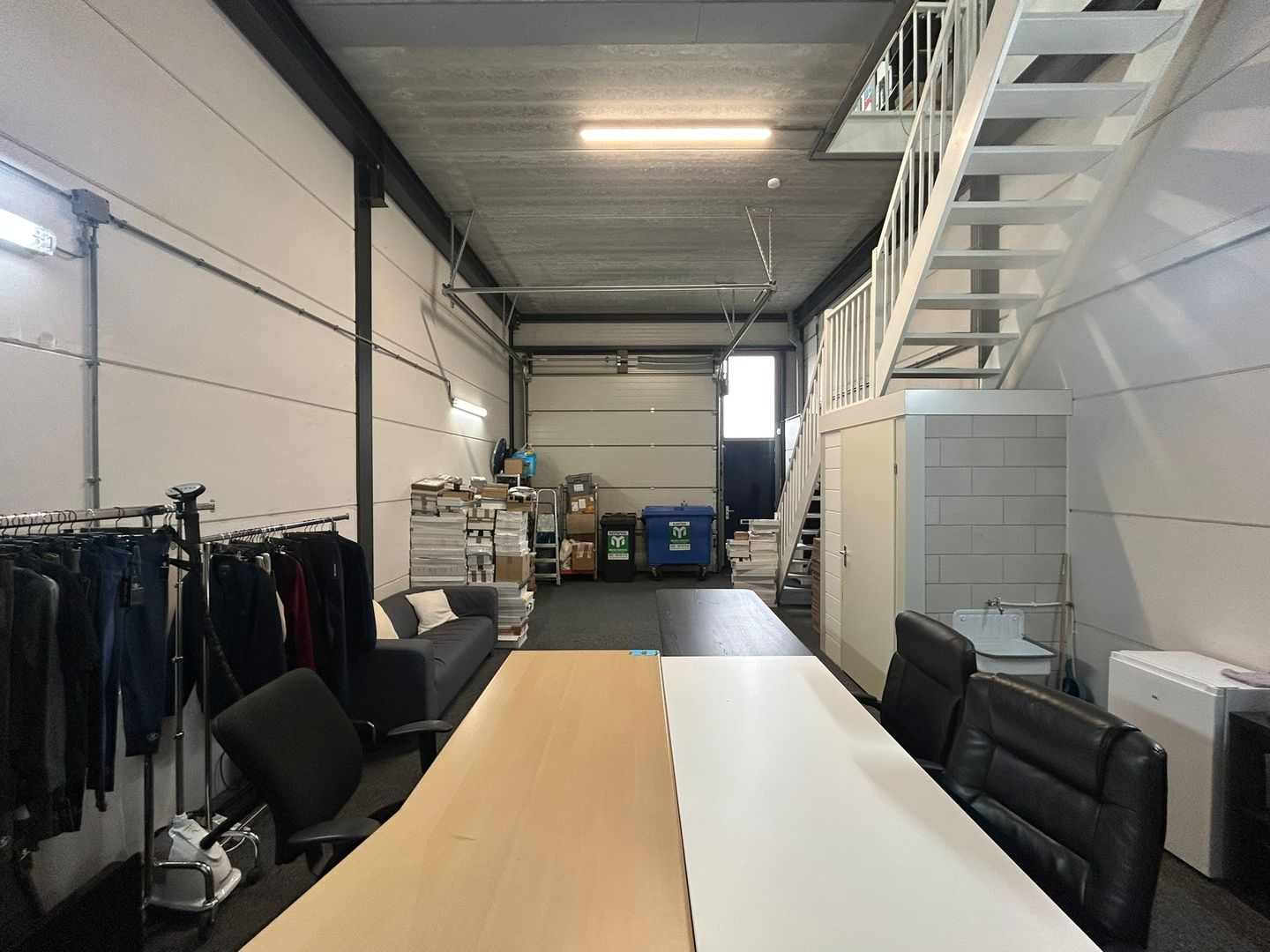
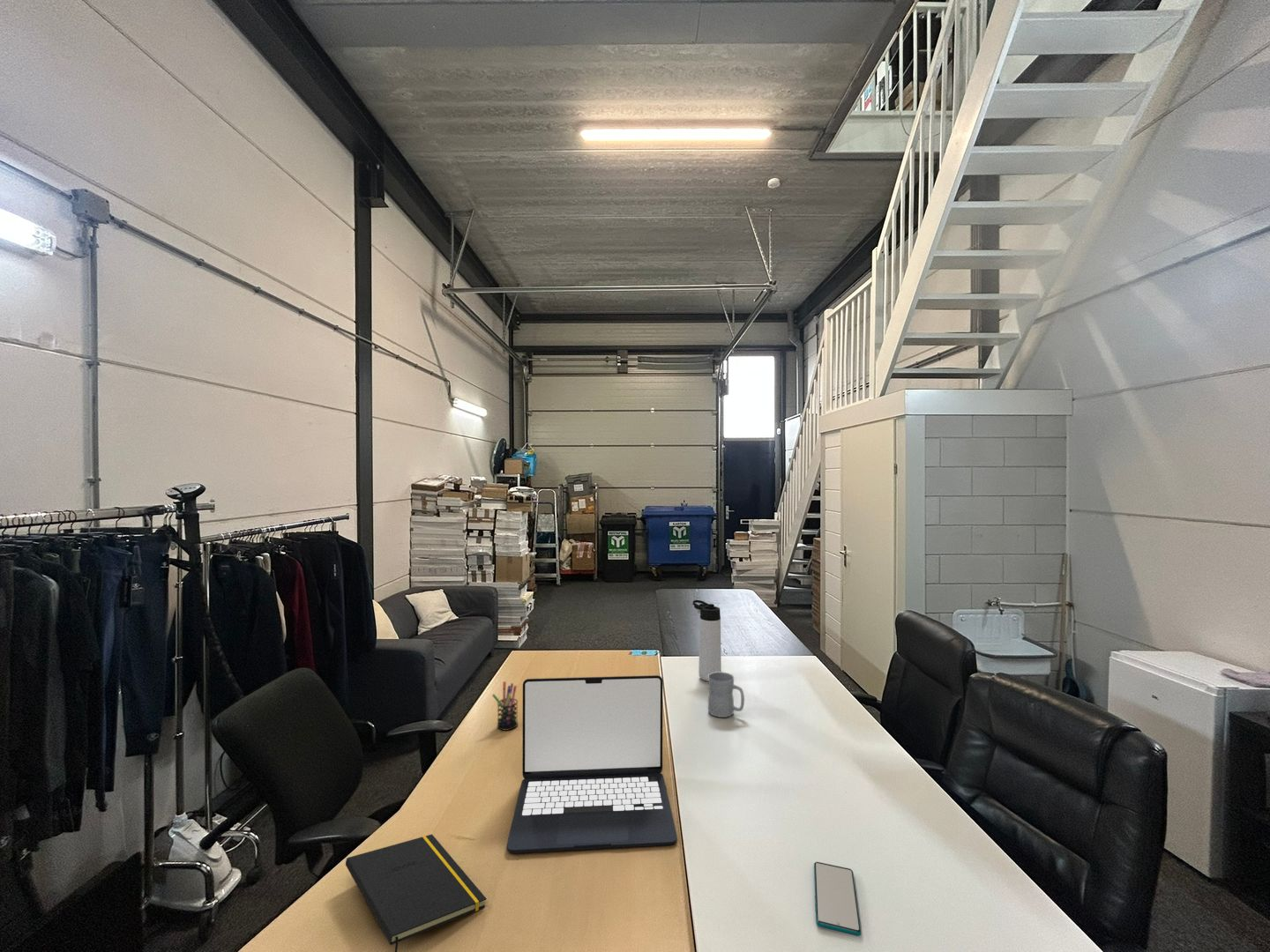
+ pen holder [491,681,519,731]
+ mug [707,671,745,718]
+ laptop [506,674,678,854]
+ thermos bottle [691,599,722,682]
+ notepad [345,833,487,952]
+ smartphone [813,861,863,937]
